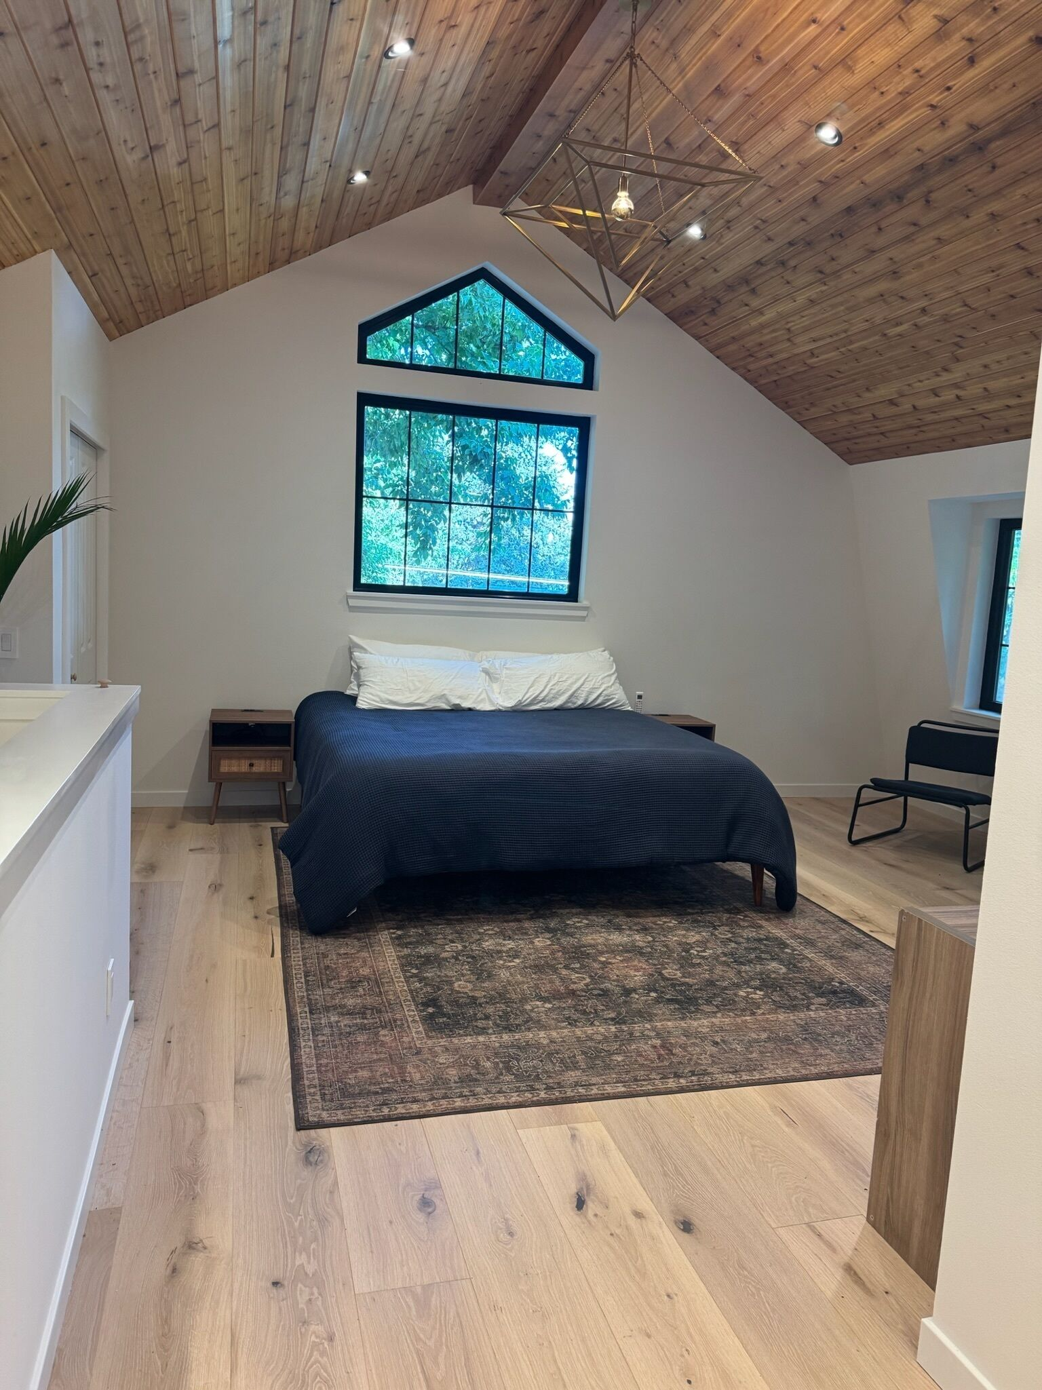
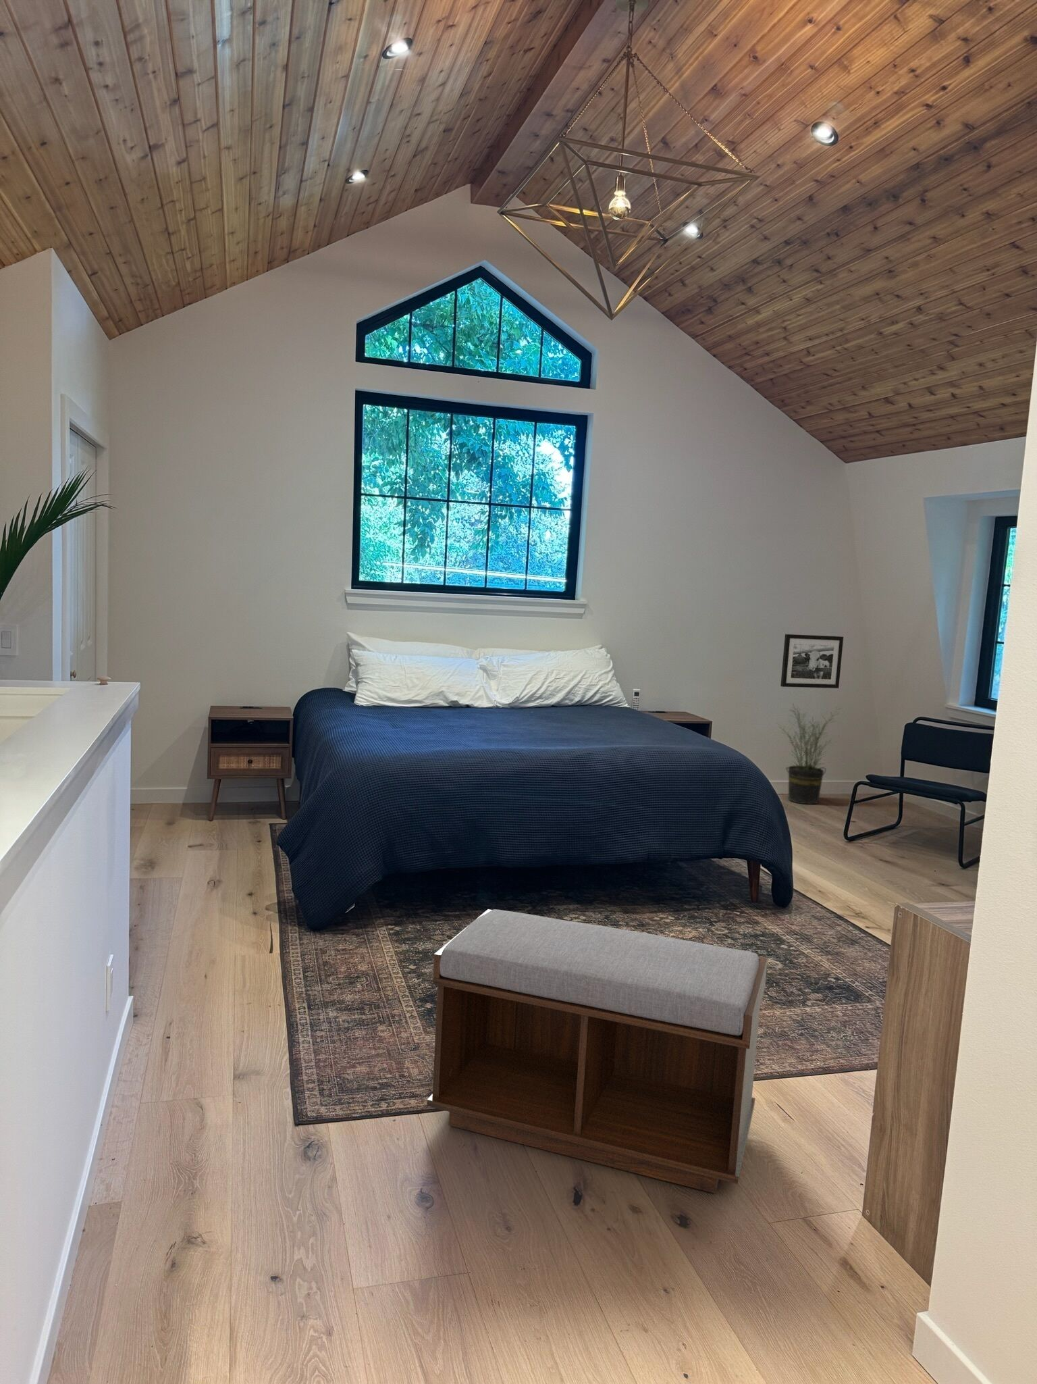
+ picture frame [780,633,844,689]
+ potted plant [776,702,843,805]
+ bench [426,909,768,1194]
